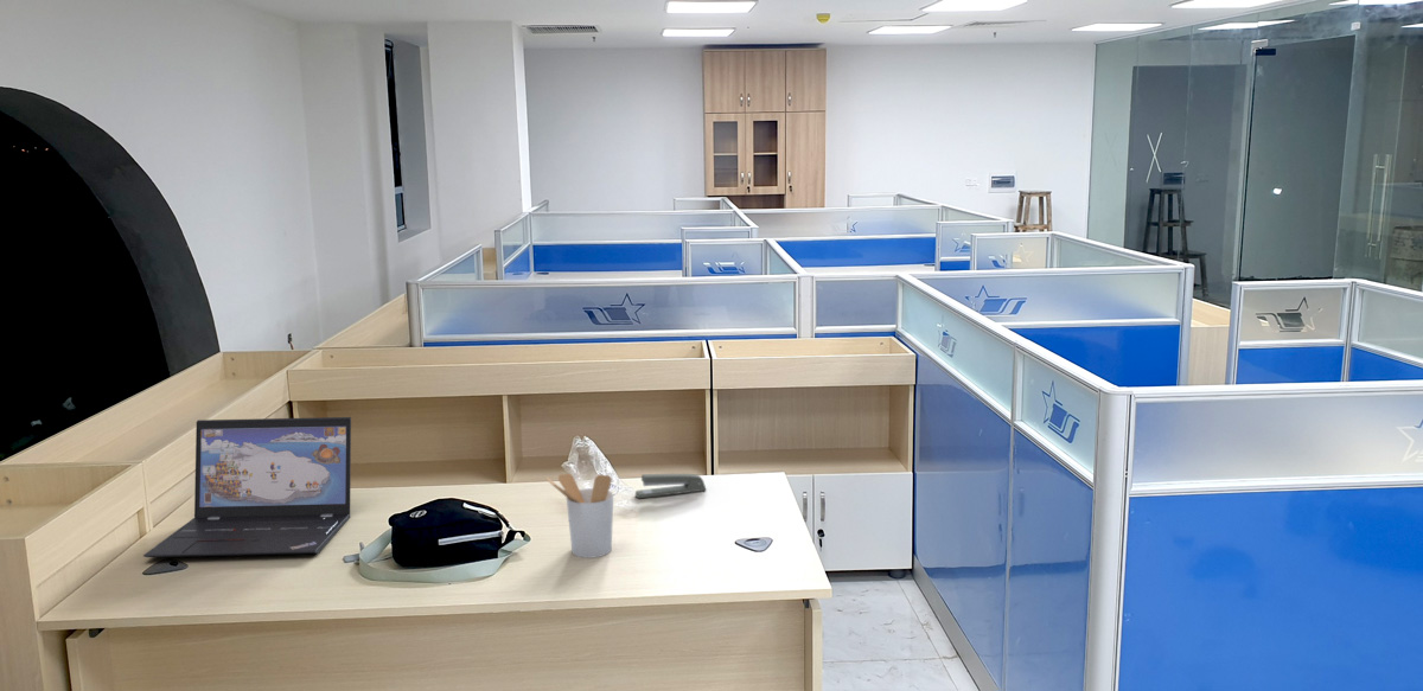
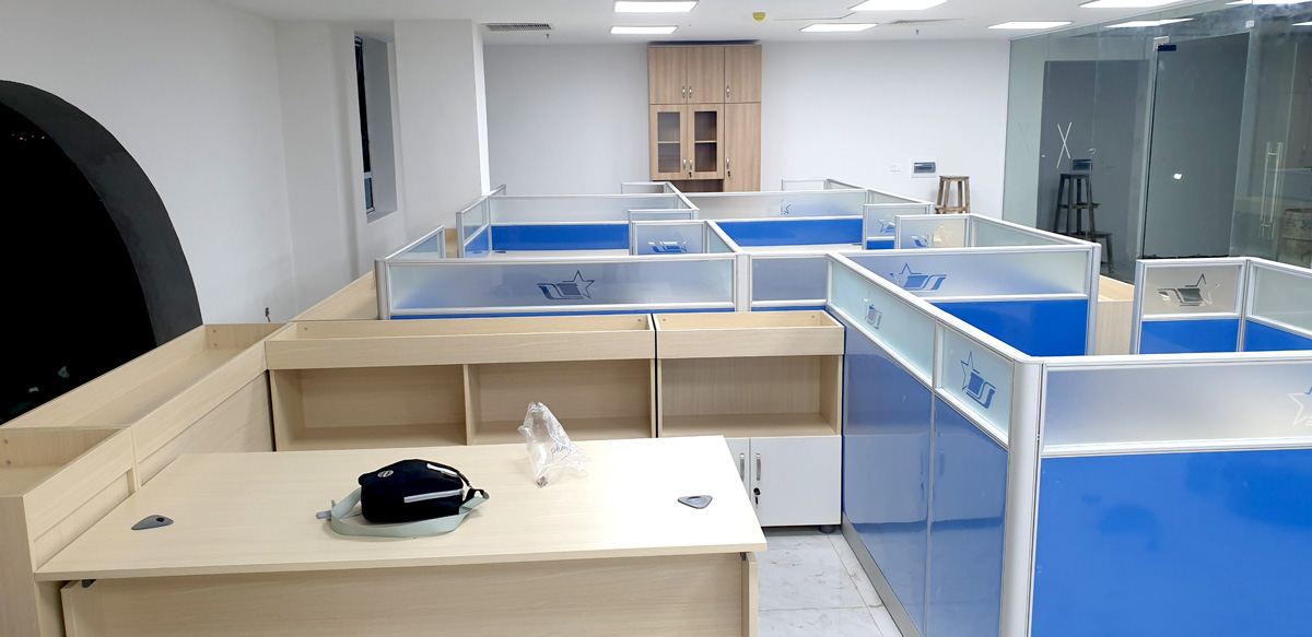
- laptop [142,416,352,558]
- utensil holder [545,472,614,559]
- stapler [634,473,708,499]
